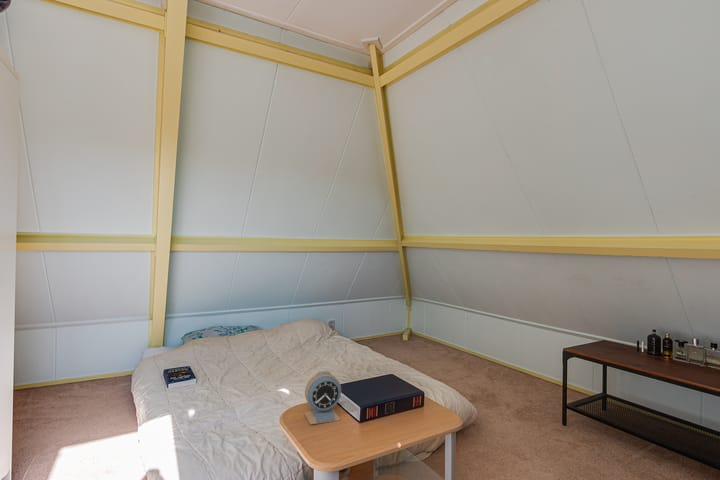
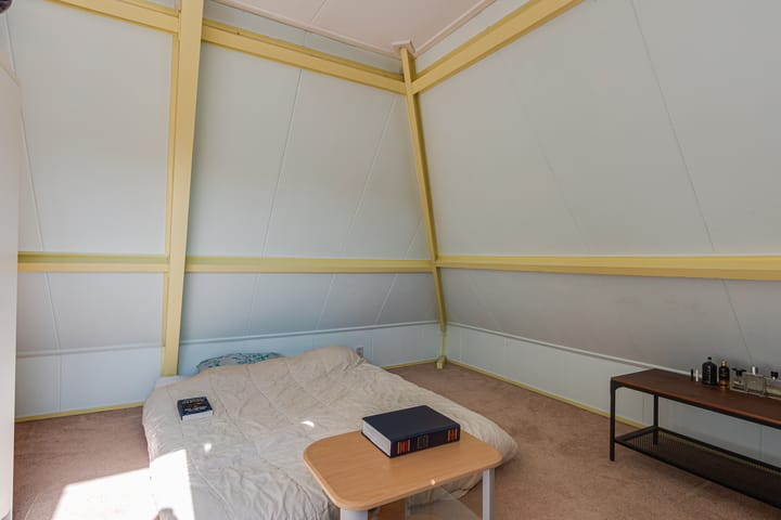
- alarm clock [303,370,342,426]
